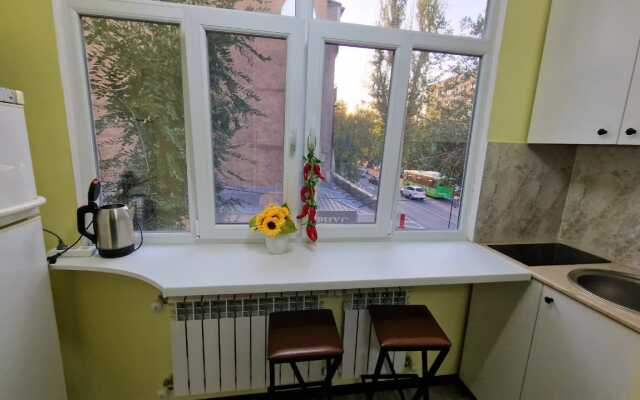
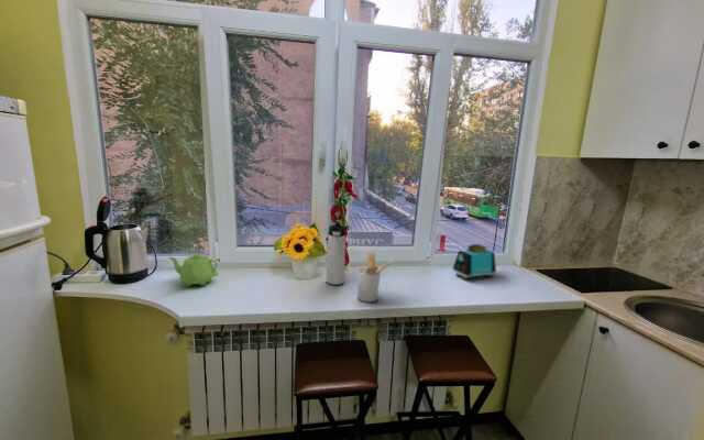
+ utensil holder [356,252,395,304]
+ toaster [452,243,497,280]
+ thermos bottle [326,221,346,286]
+ teapot [167,253,220,288]
